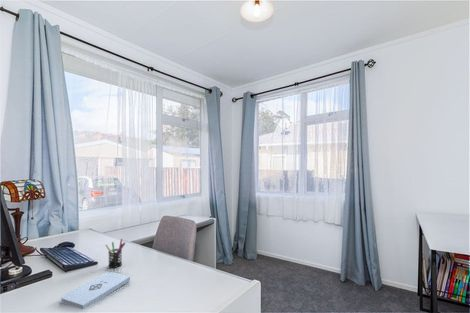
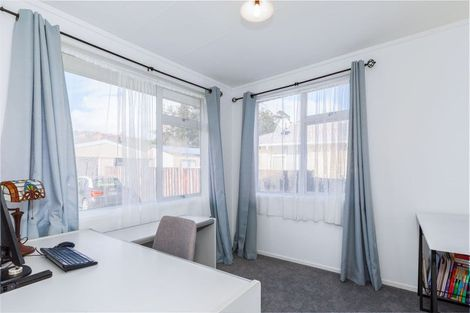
- pen holder [104,238,126,269]
- notepad [60,271,131,310]
